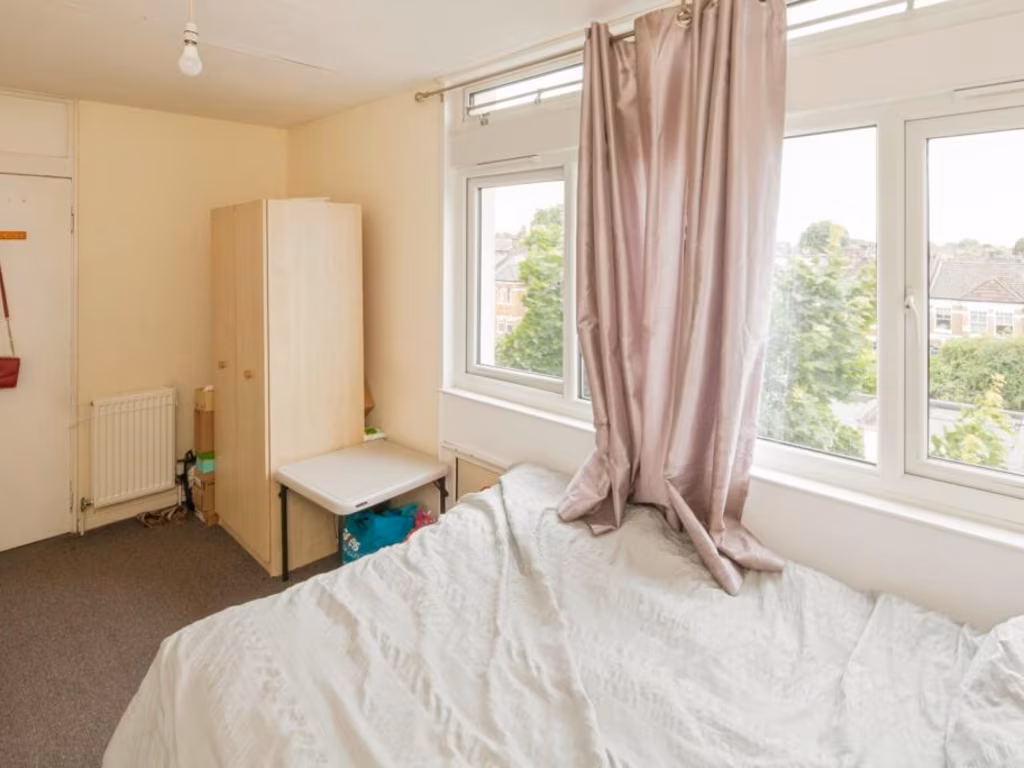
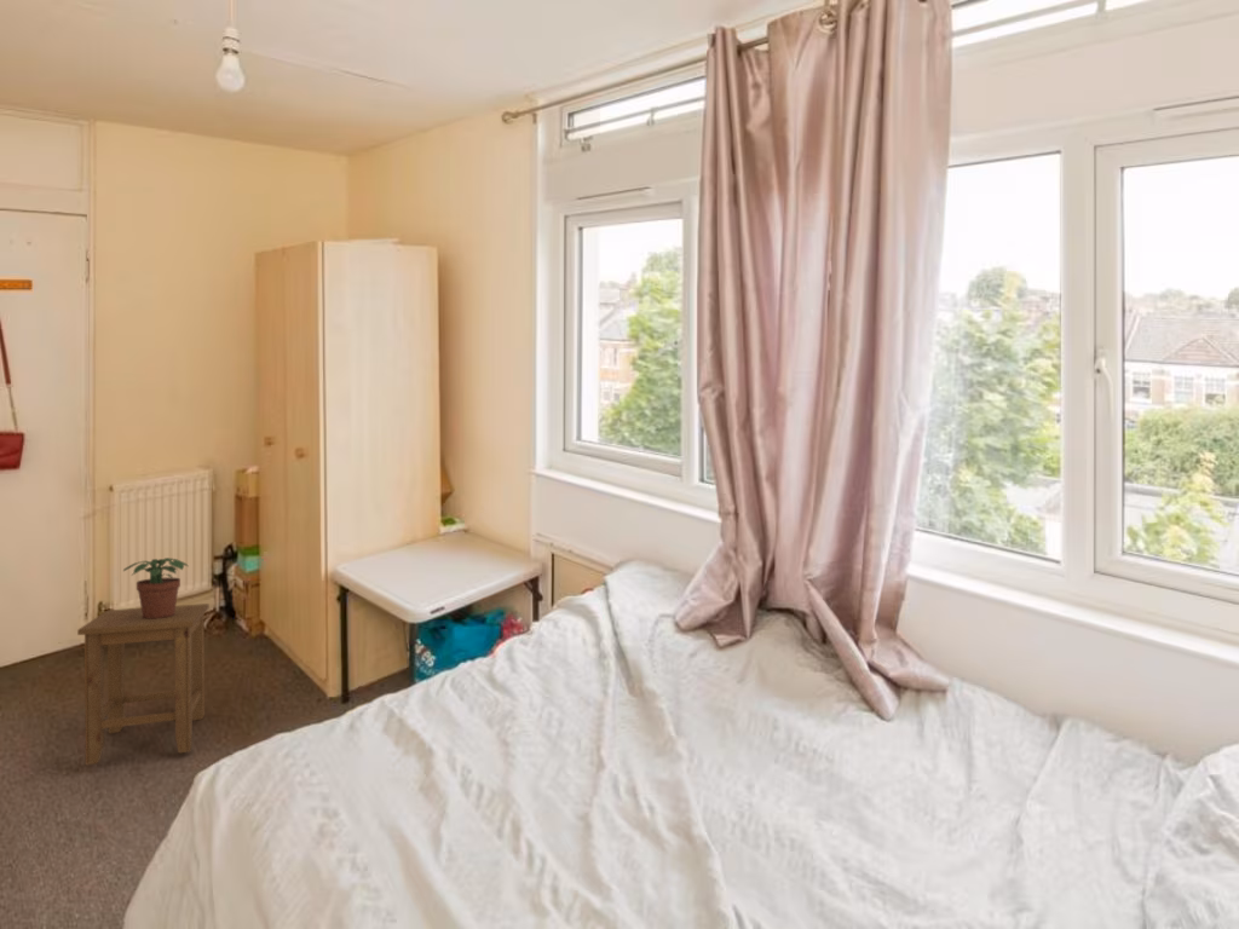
+ stool [76,602,209,766]
+ potted plant [122,556,189,619]
